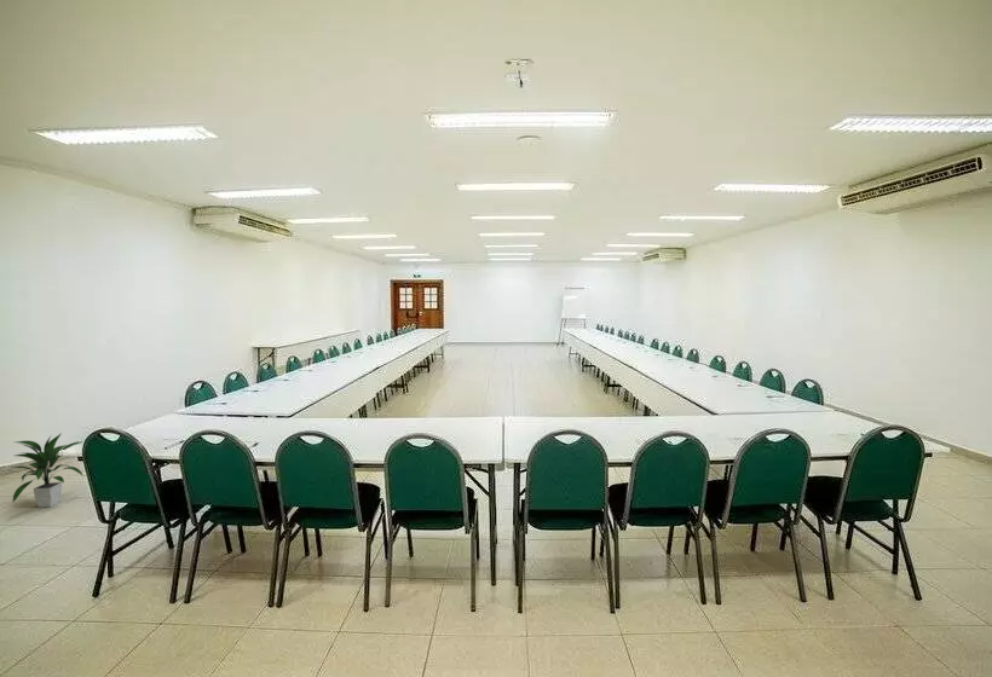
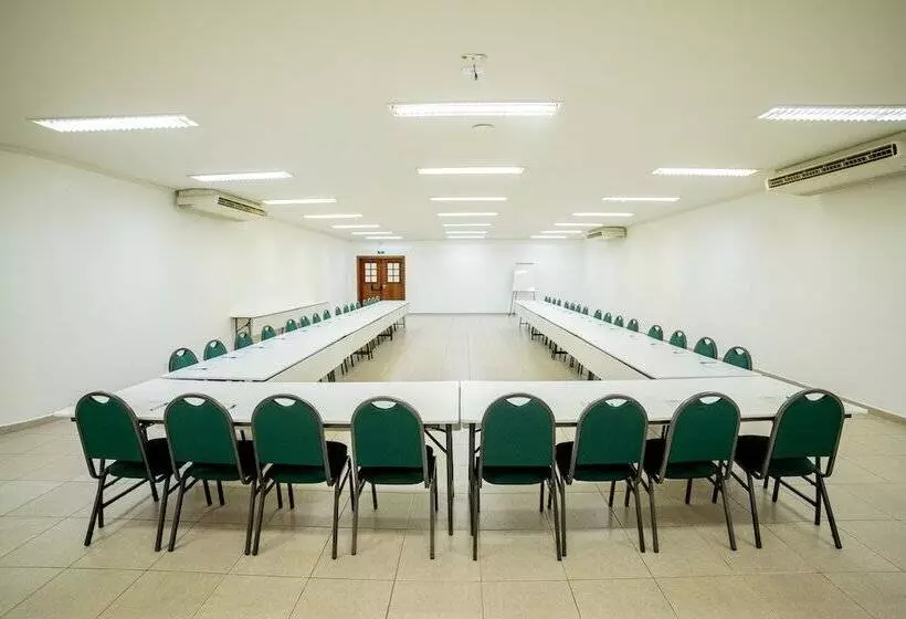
- indoor plant [11,432,85,509]
